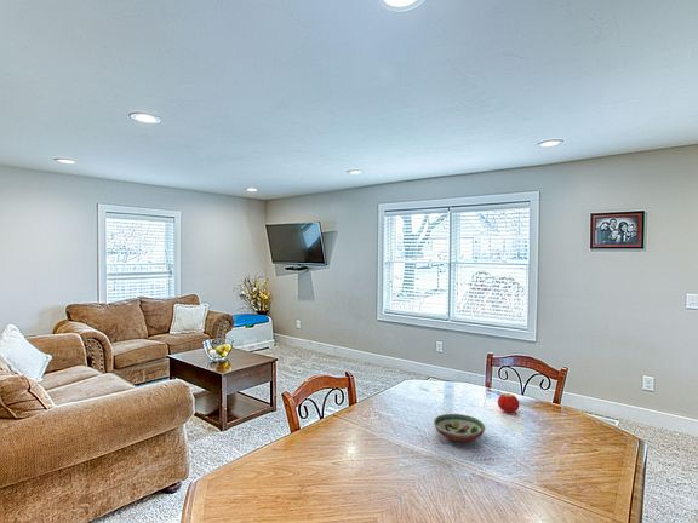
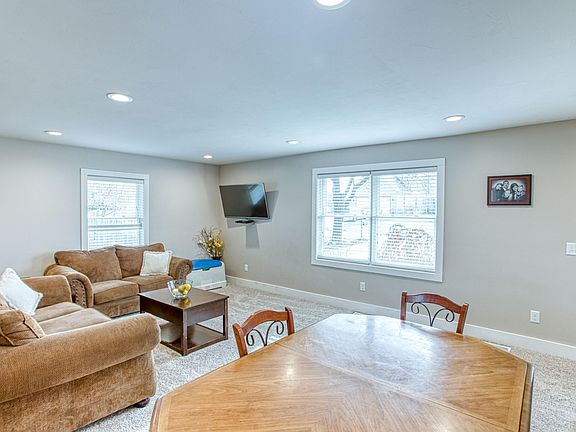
- decorative bowl [433,413,486,443]
- fruit [497,392,520,414]
